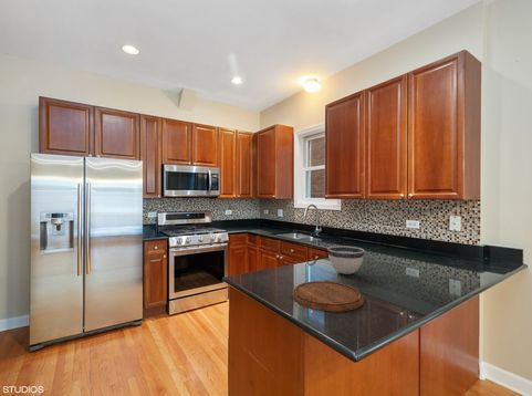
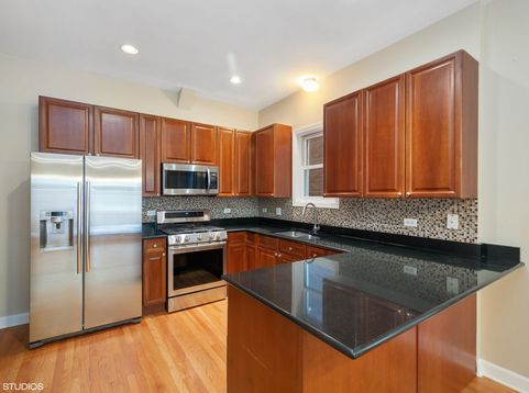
- cutting board [291,280,365,313]
- bowl [326,244,365,275]
